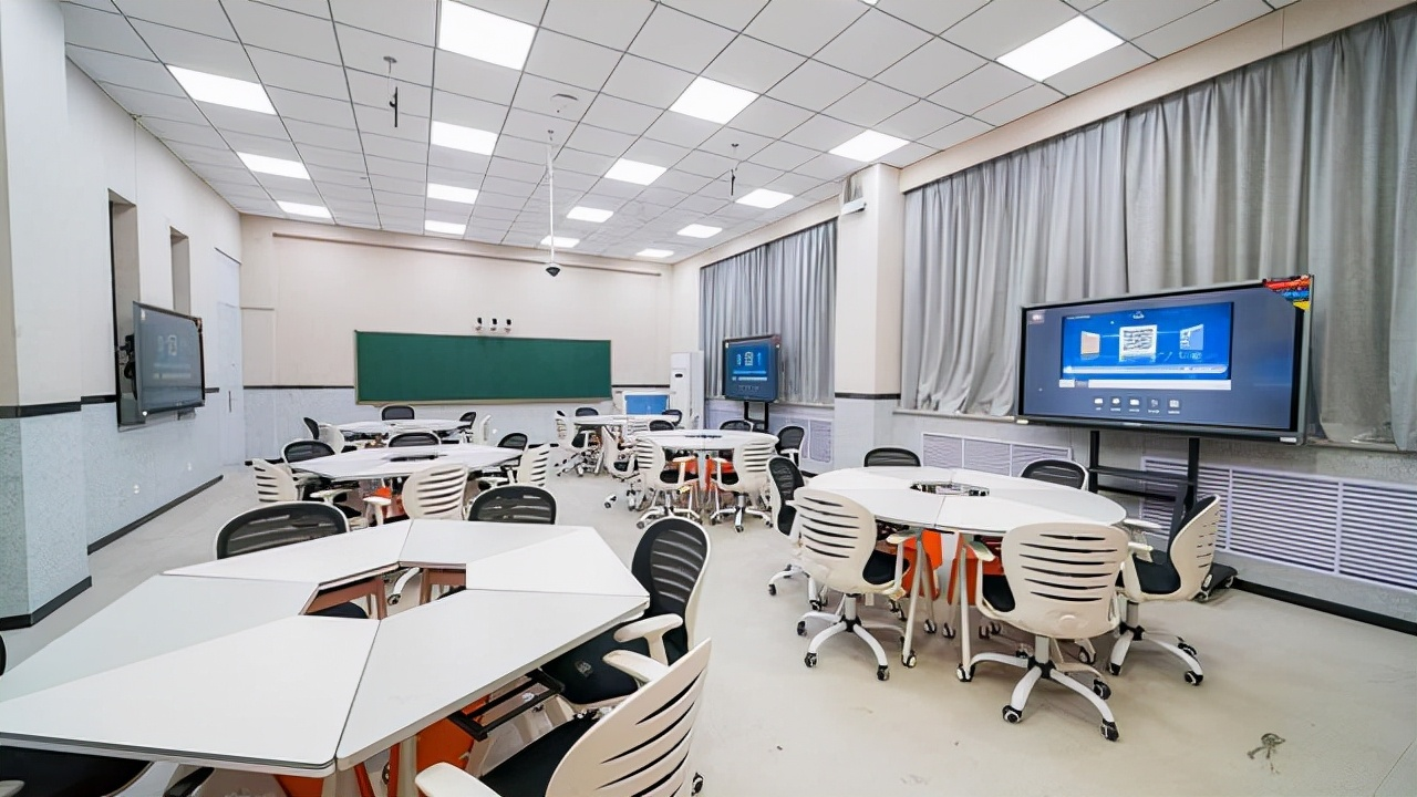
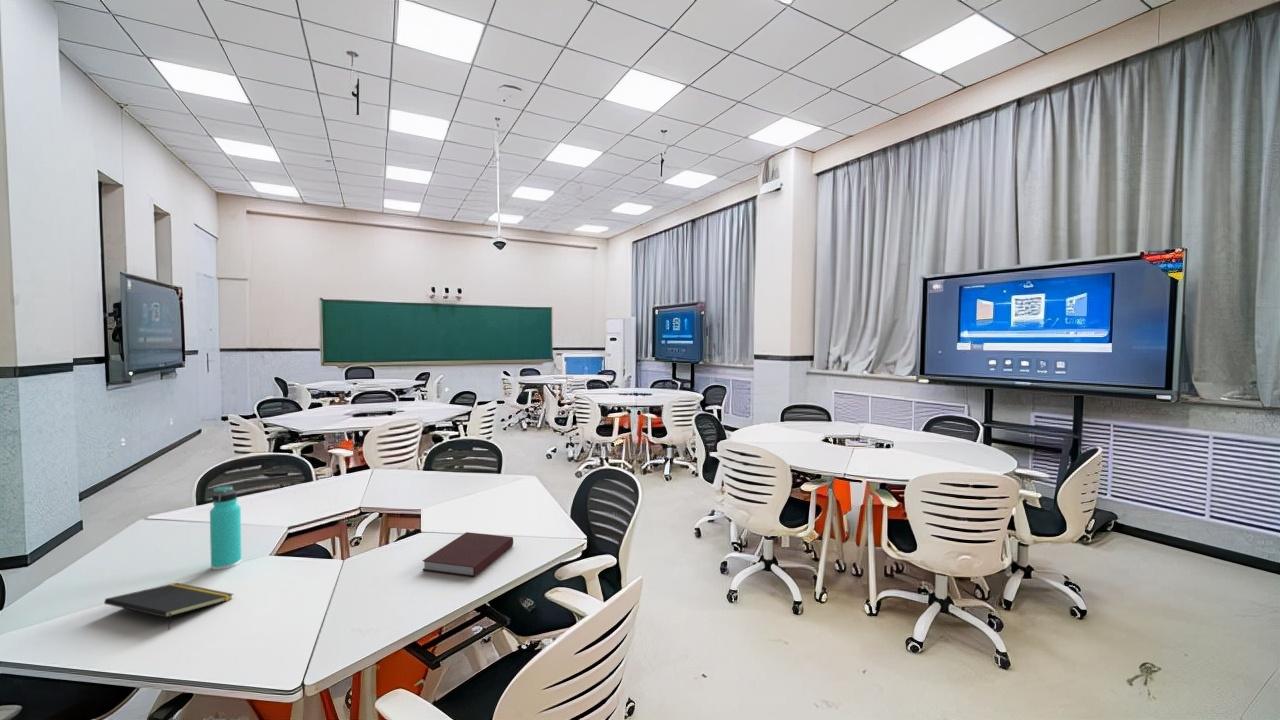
+ notebook [421,531,514,578]
+ thermos bottle [209,484,243,571]
+ notepad [103,582,235,631]
